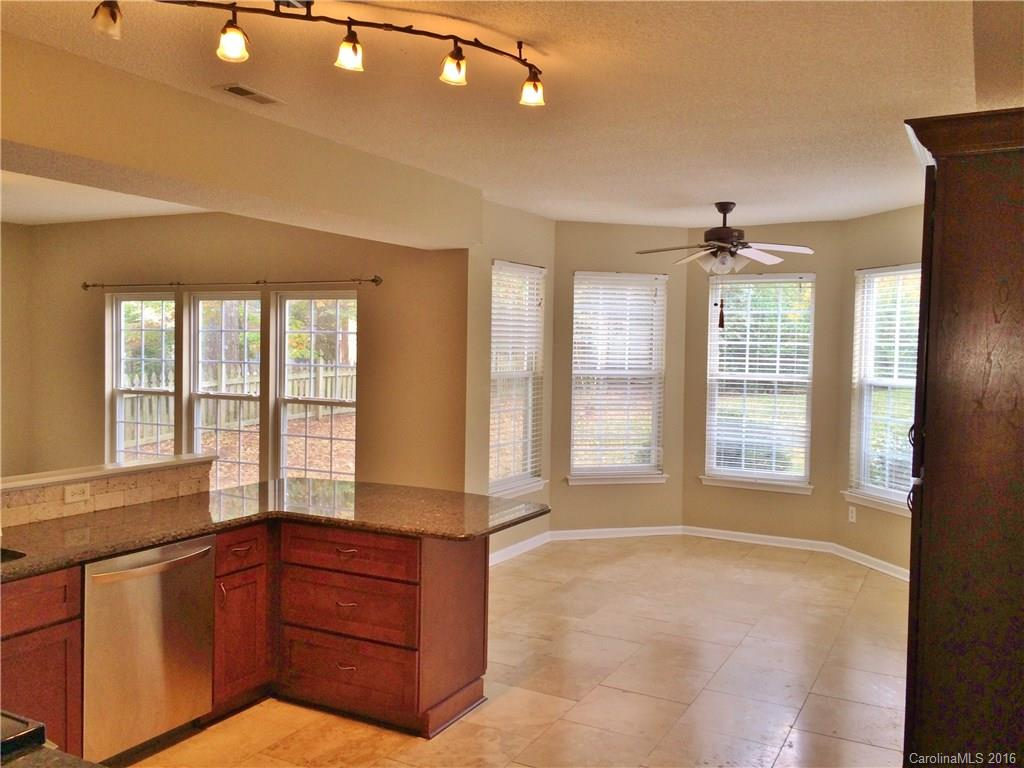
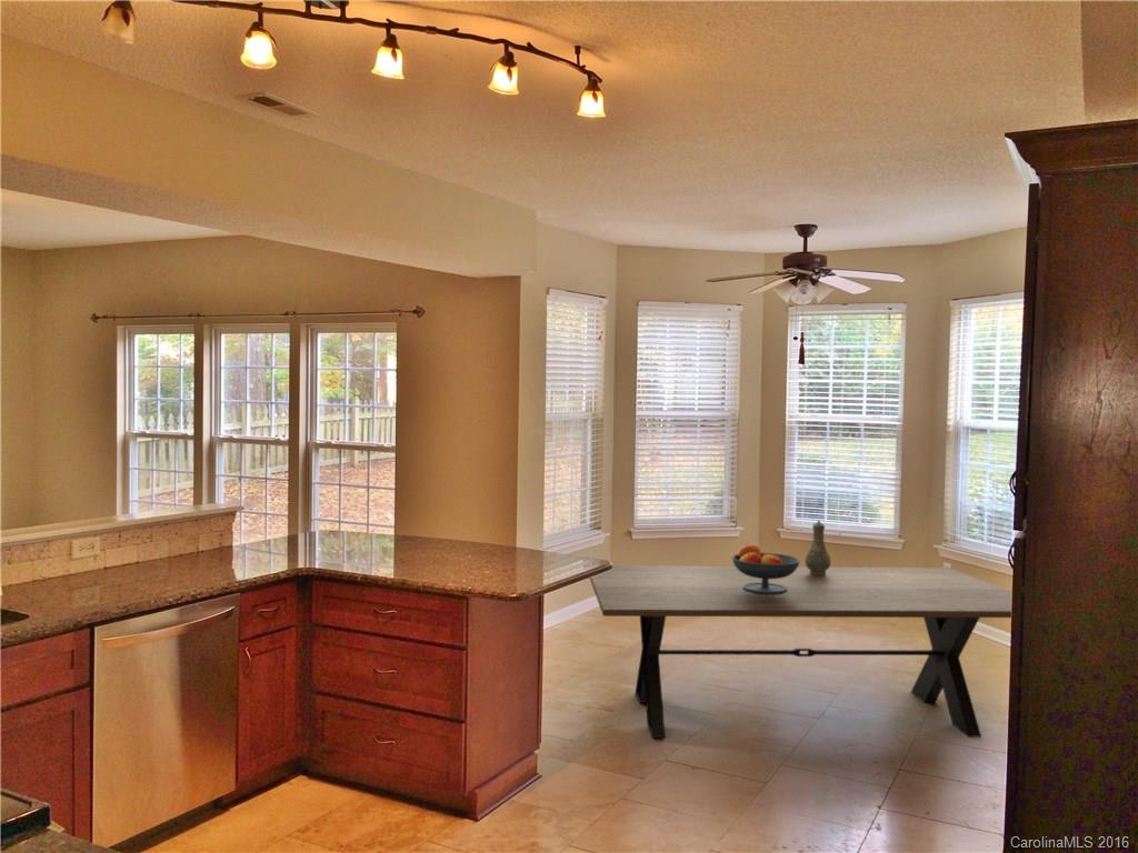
+ vase [803,520,831,575]
+ fruit bowl [730,543,801,593]
+ dining table [589,564,1012,739]
